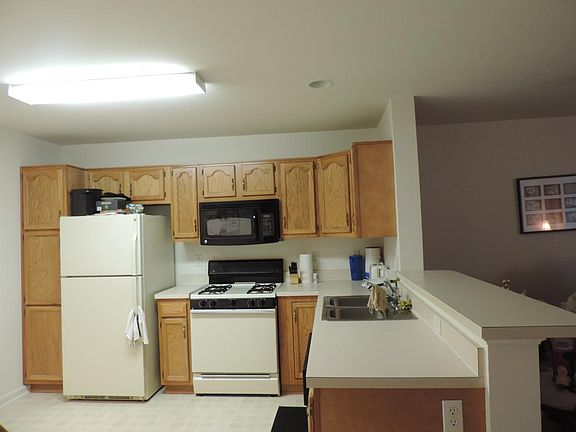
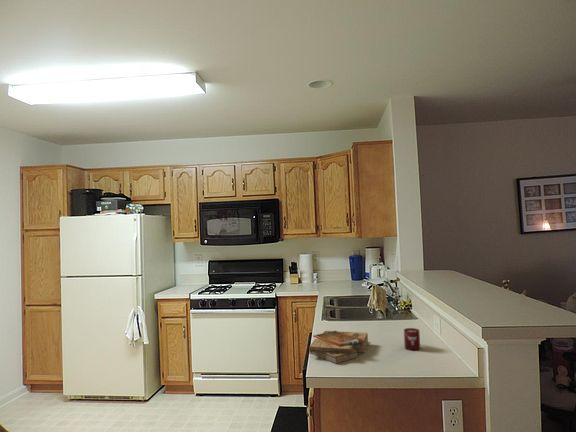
+ cup [403,327,421,351]
+ clipboard [308,330,369,365]
